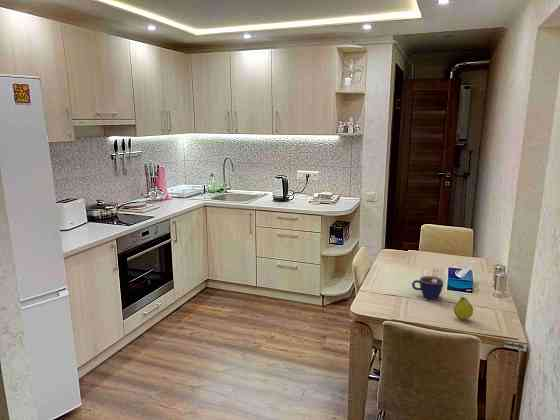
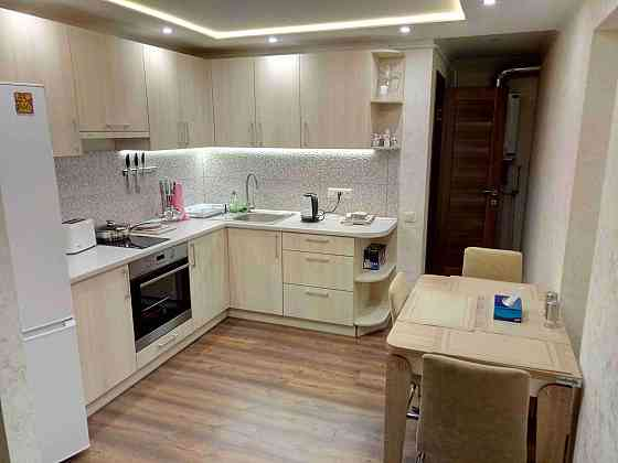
- fruit [453,296,474,321]
- cup [411,275,445,300]
